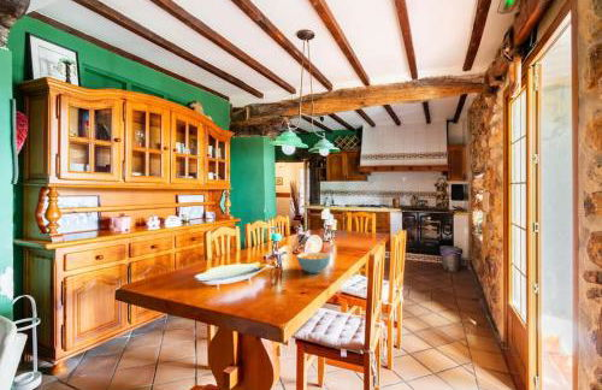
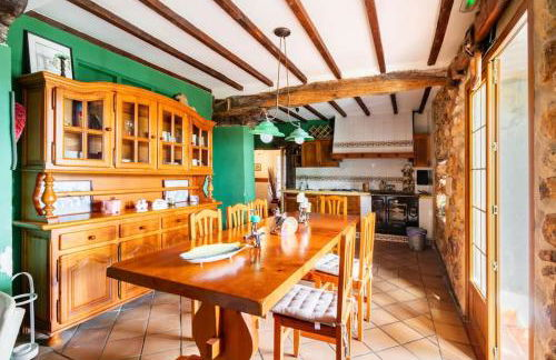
- cereal bowl [296,252,331,274]
